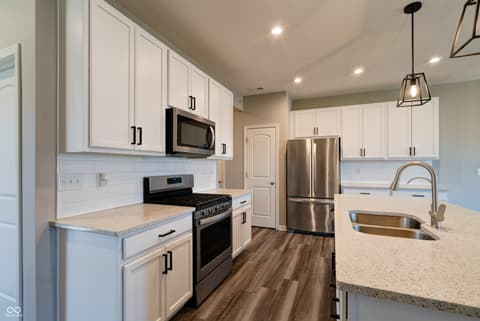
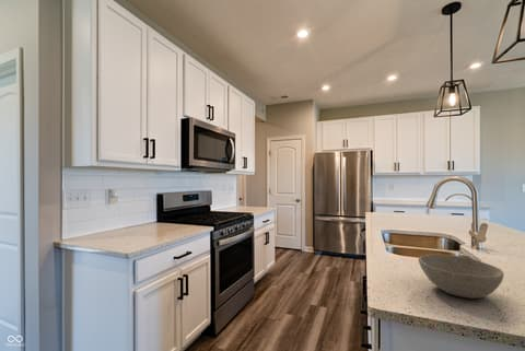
+ bowl [417,253,505,300]
